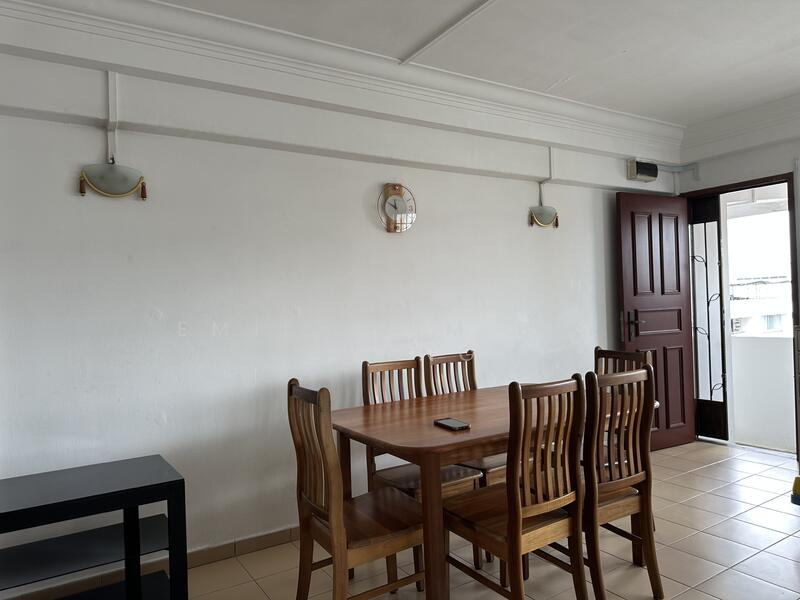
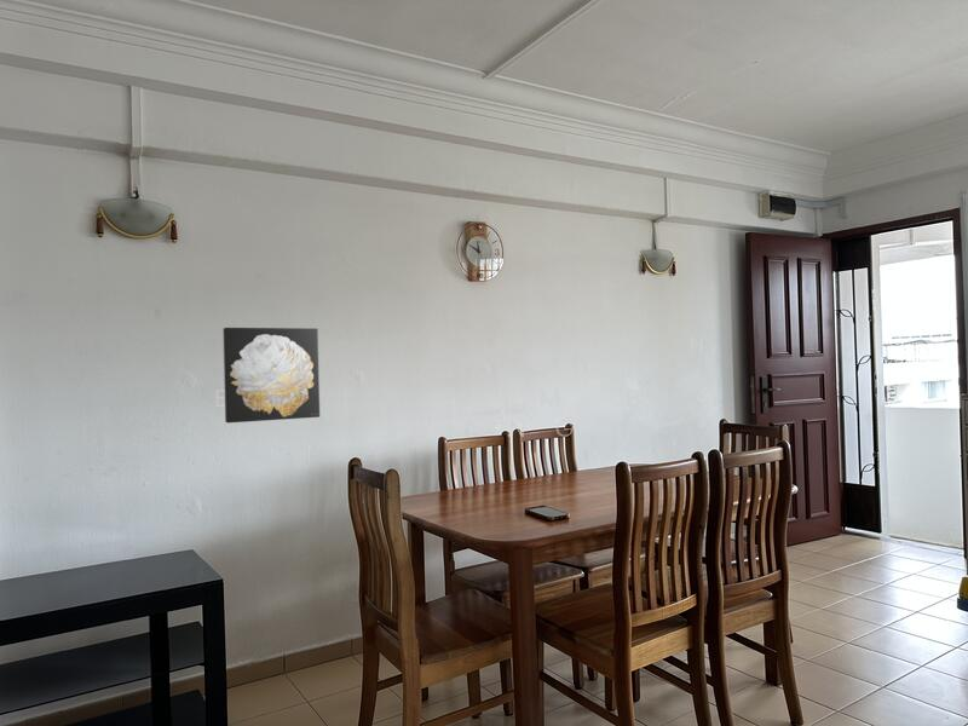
+ wall art [223,327,321,424]
